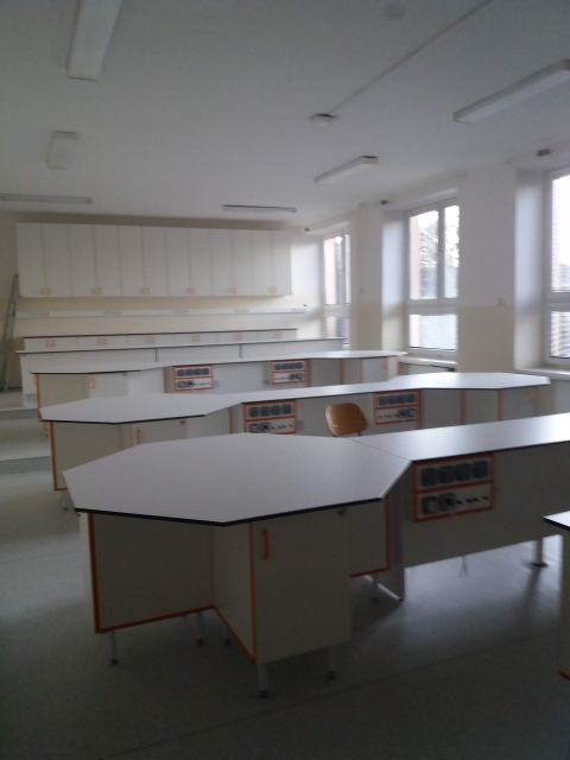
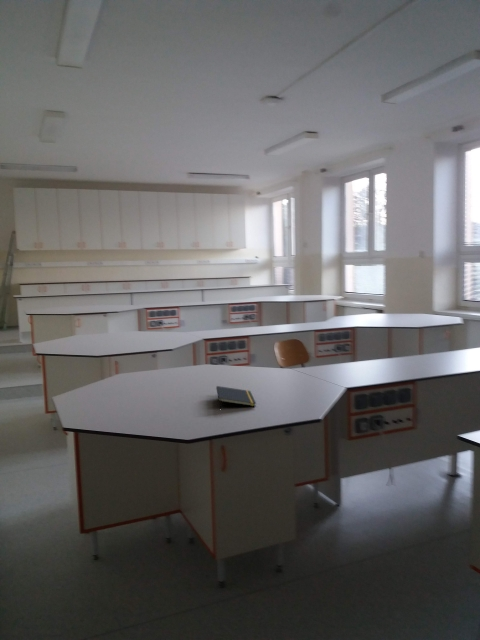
+ notepad [215,385,257,408]
